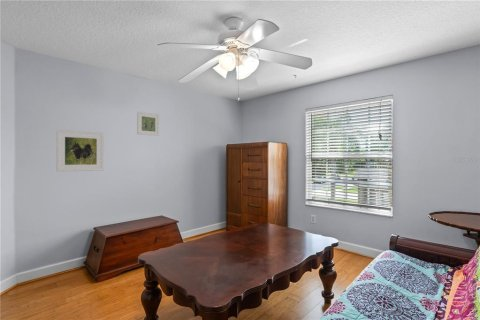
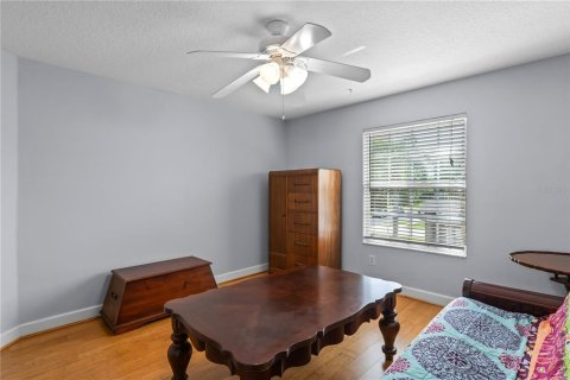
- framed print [56,129,105,173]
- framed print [136,111,160,137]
